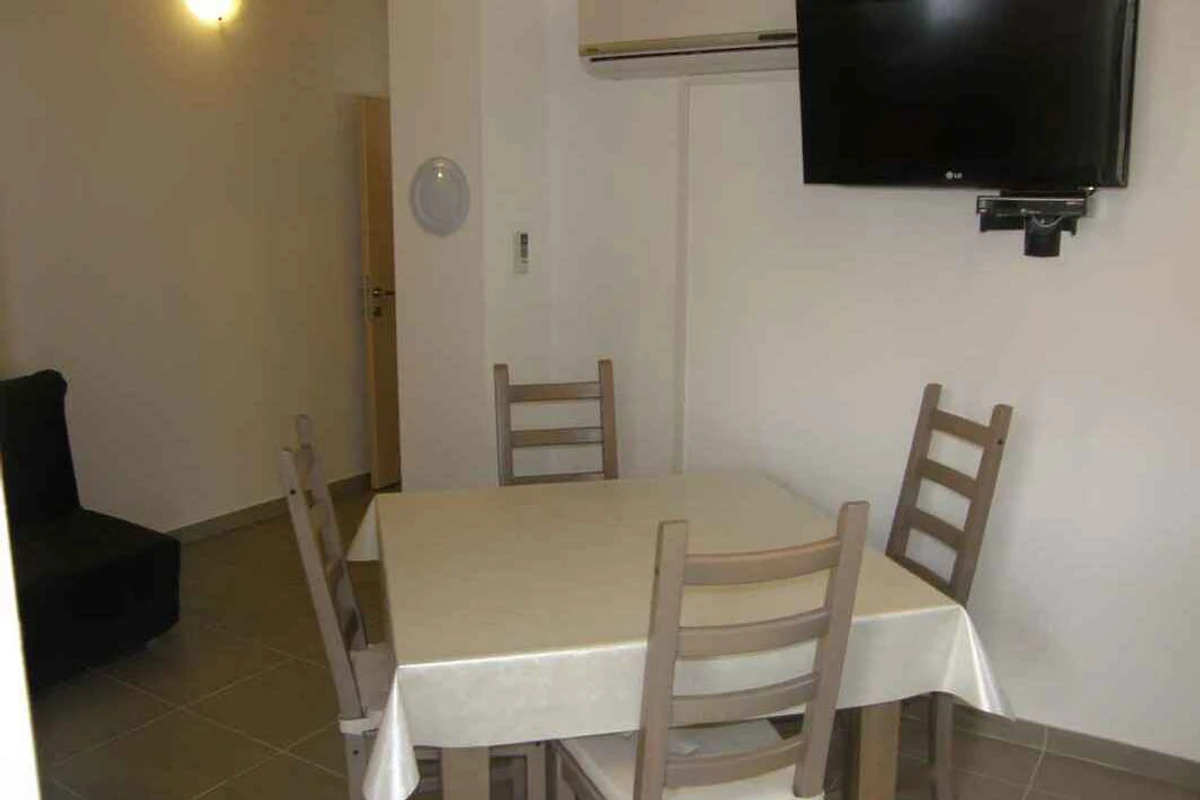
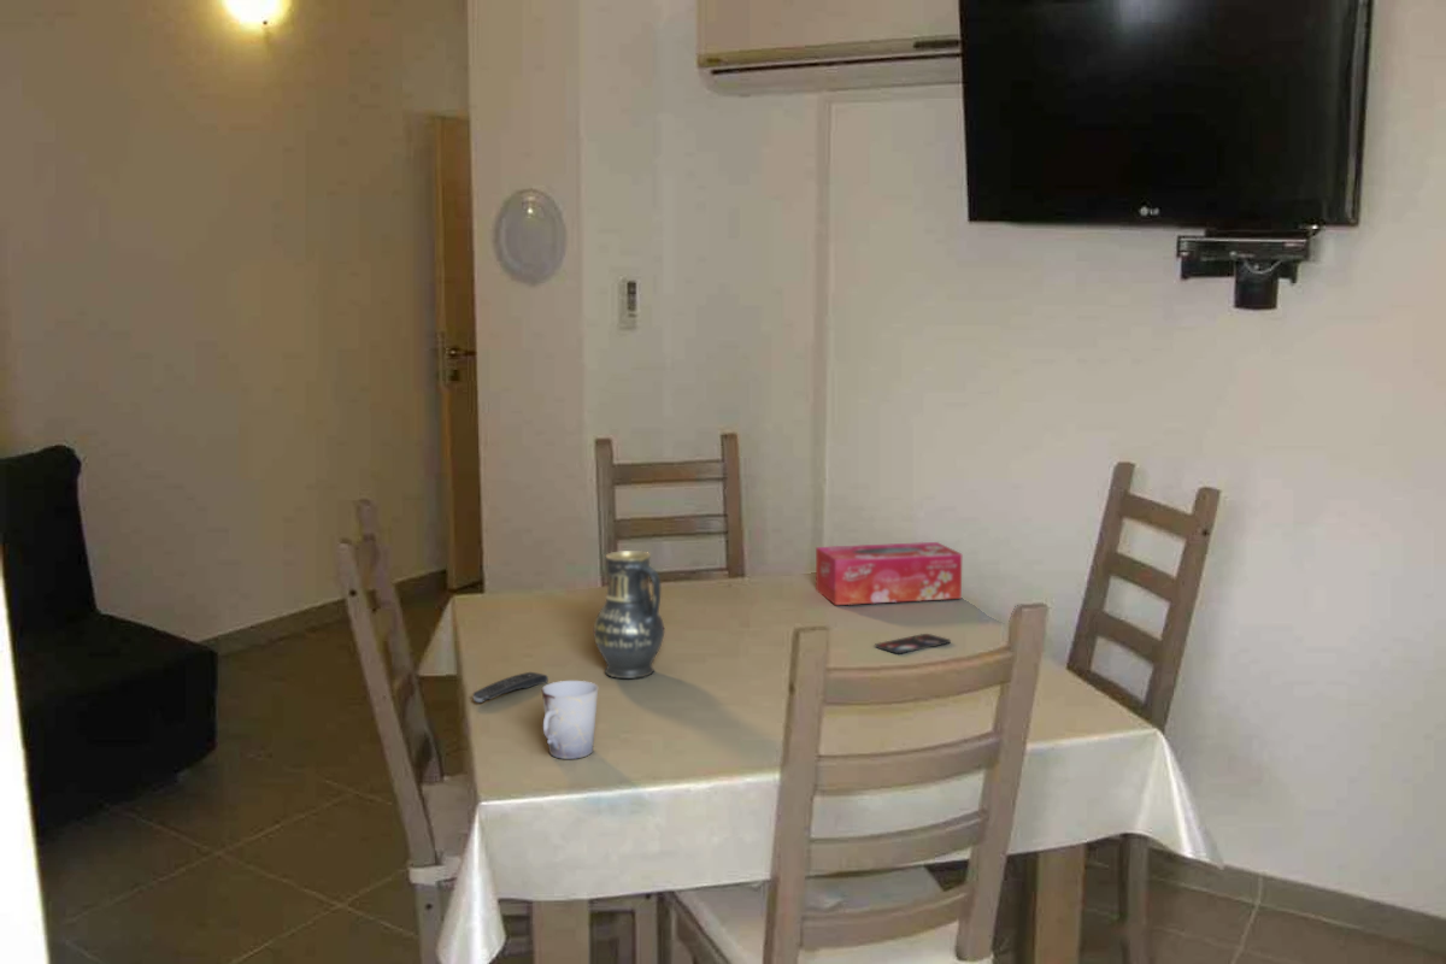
+ vase [593,549,665,680]
+ remote control [472,671,549,704]
+ cup [541,680,599,760]
+ tissue box [815,541,963,606]
+ smartphone [874,633,952,656]
